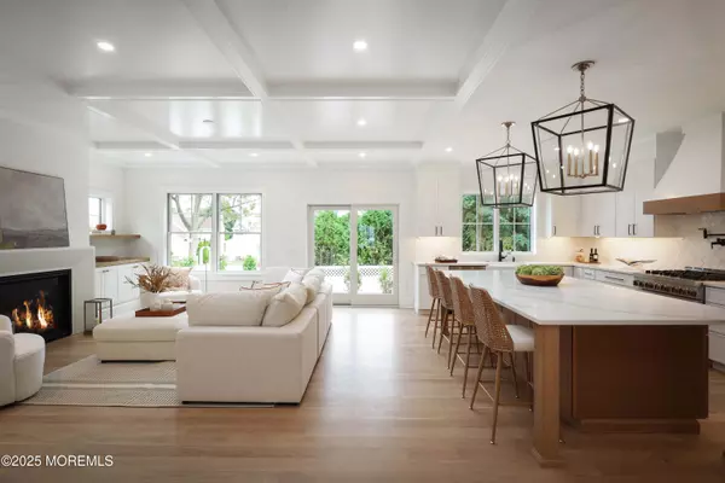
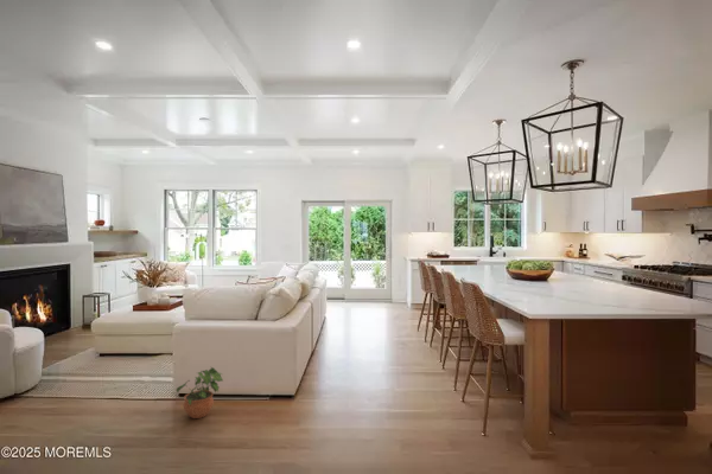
+ potted plant [176,366,224,419]
